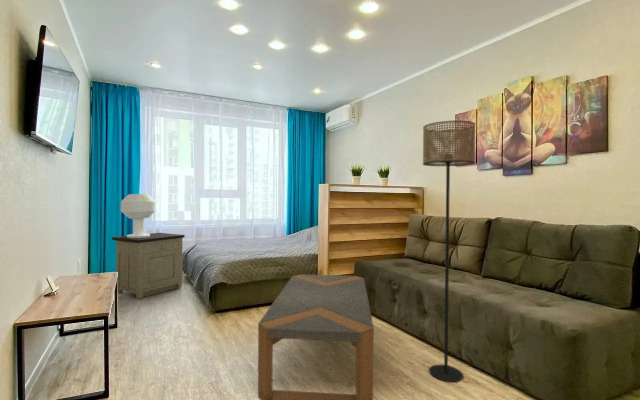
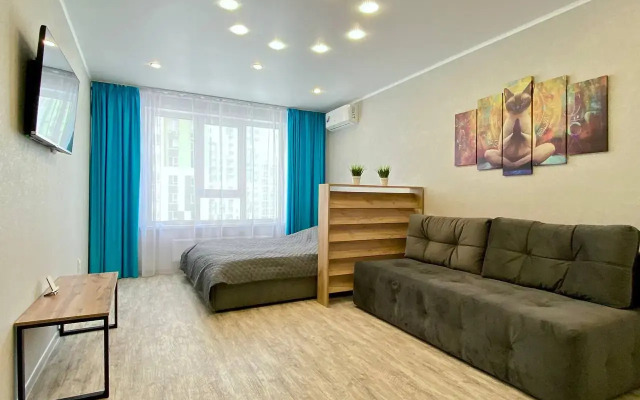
- table lamp [120,193,157,238]
- nightstand [111,232,186,300]
- coffee table [257,274,375,400]
- floor lamp [422,120,476,383]
